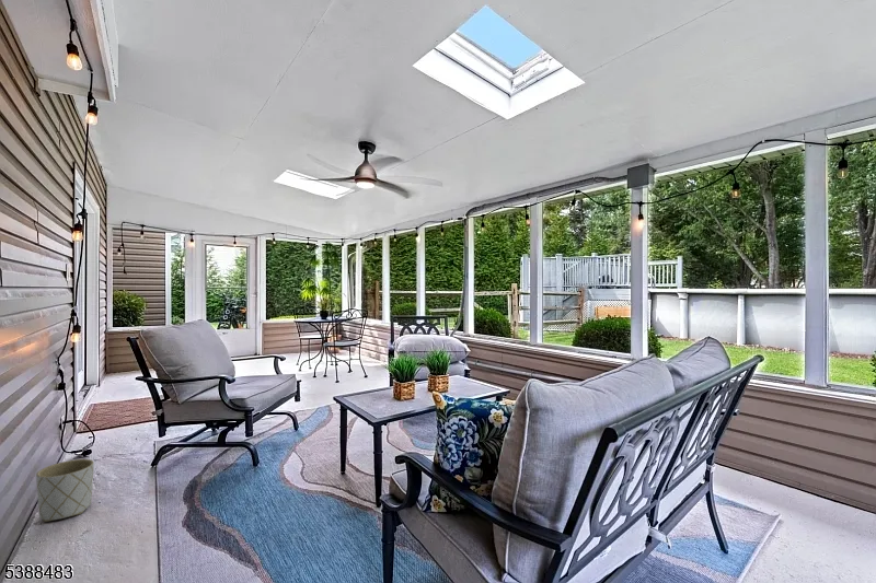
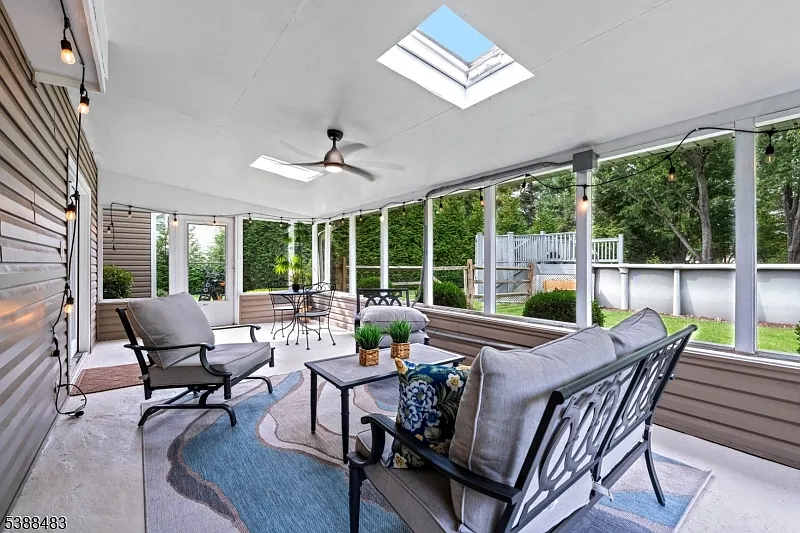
- planter [35,458,95,523]
